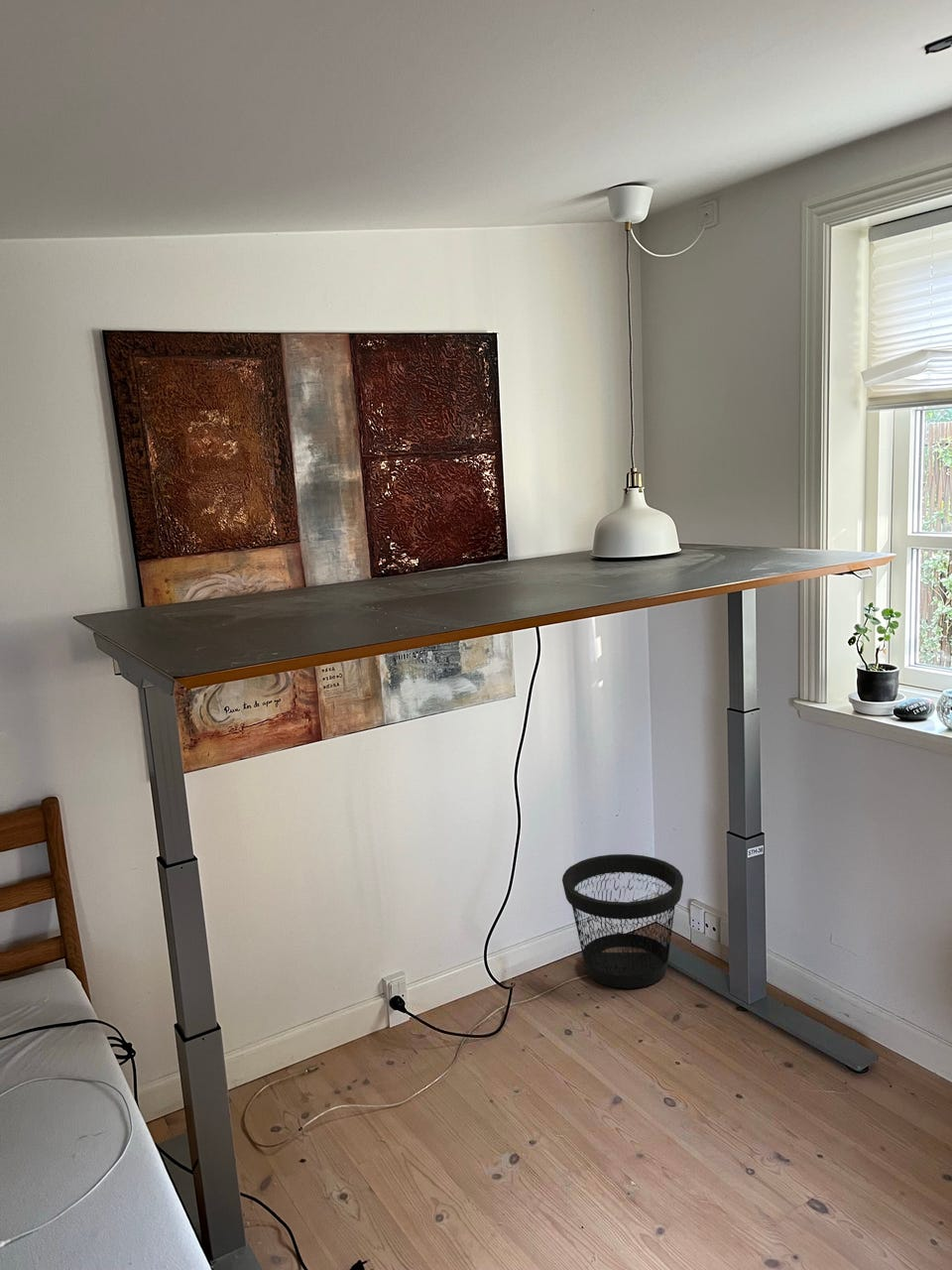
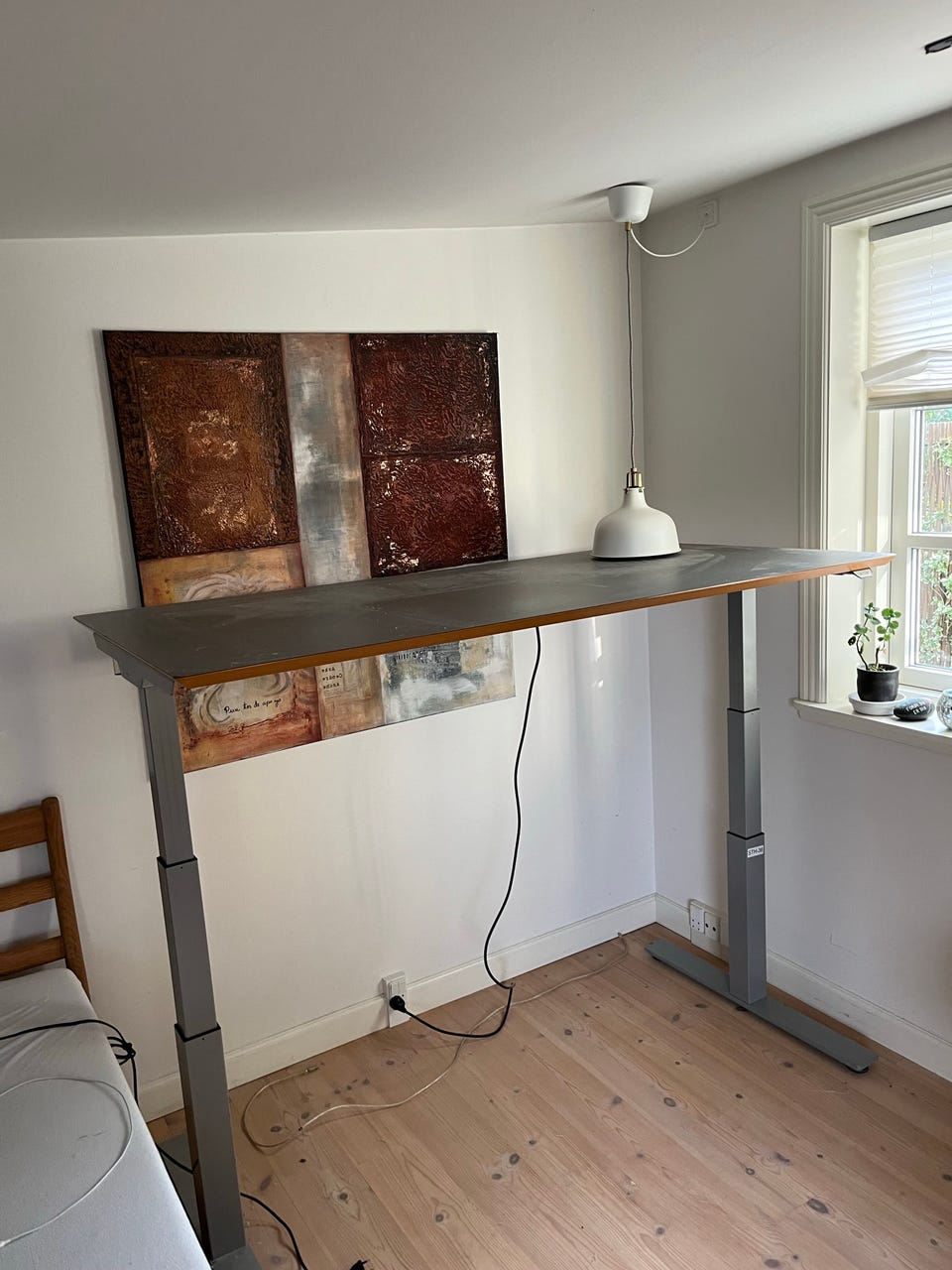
- wastebasket [561,853,684,989]
